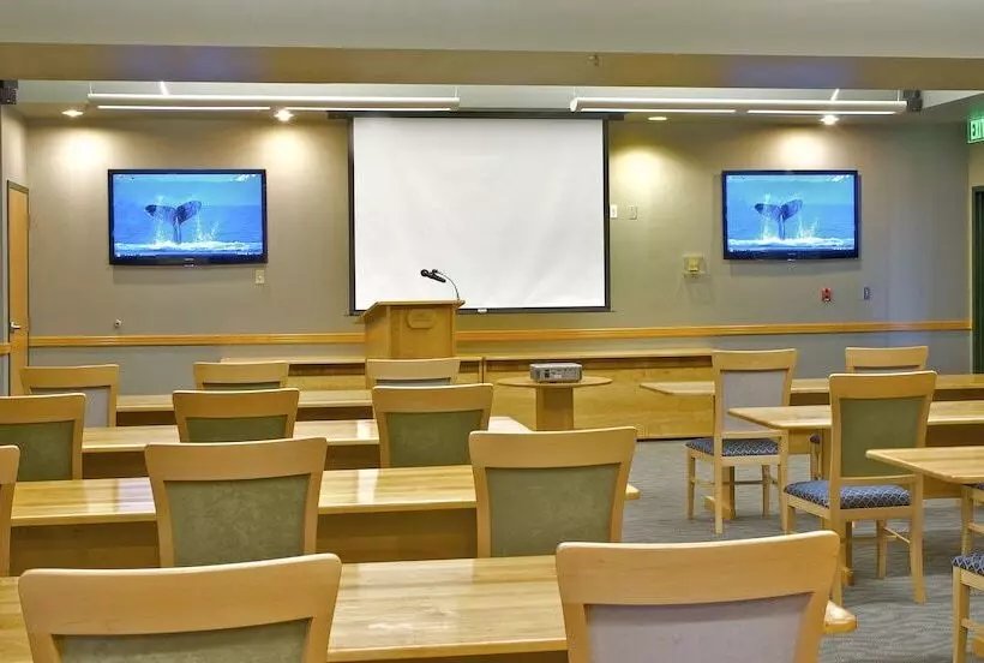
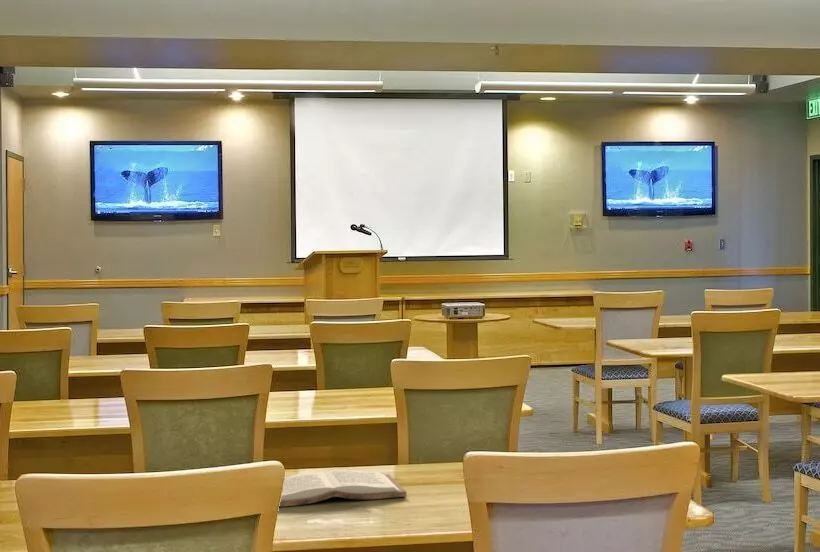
+ book [278,469,407,508]
